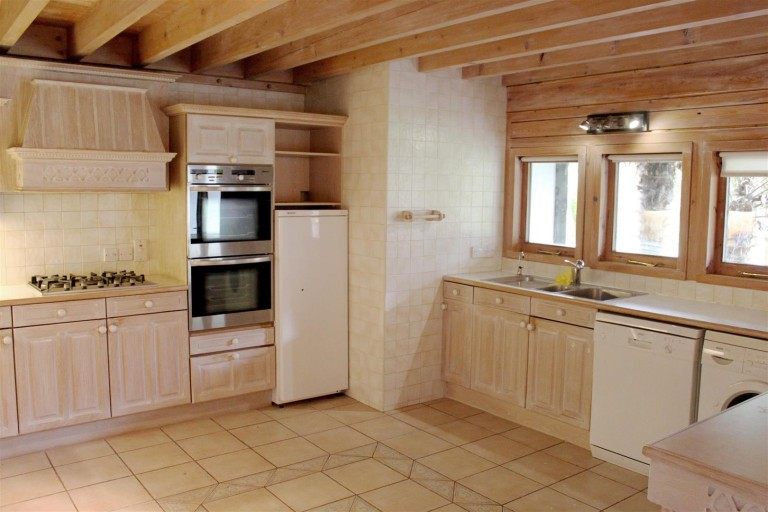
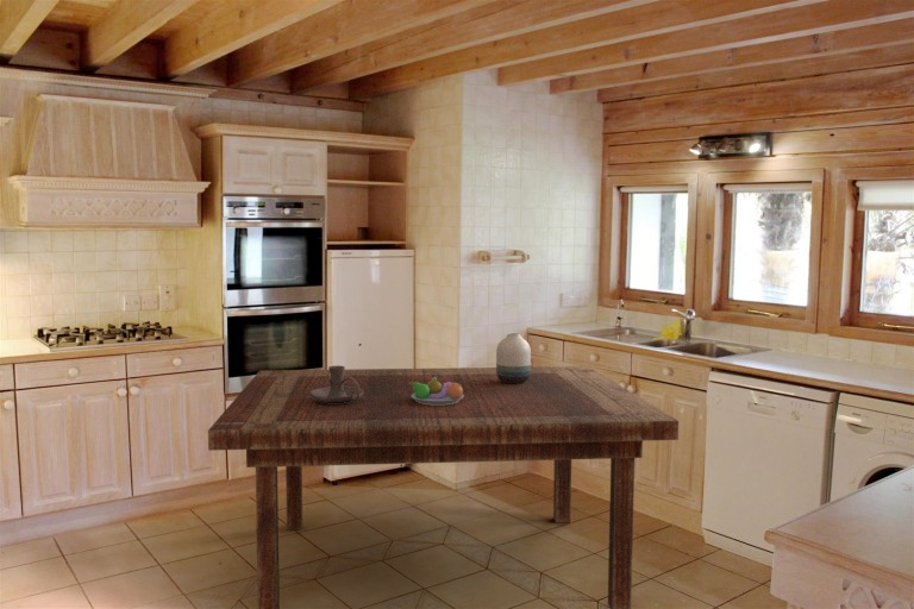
+ dining table [207,365,680,609]
+ vase [495,332,532,383]
+ fruit bowl [409,377,464,406]
+ candle holder [311,364,363,403]
